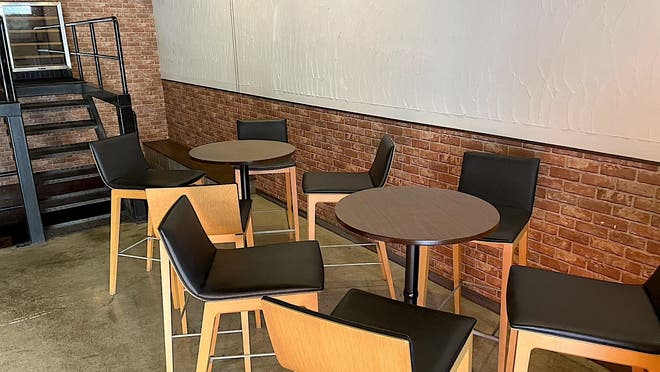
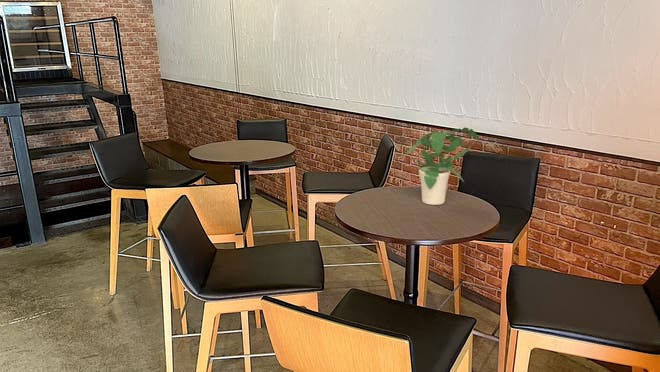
+ potted plant [405,127,480,206]
